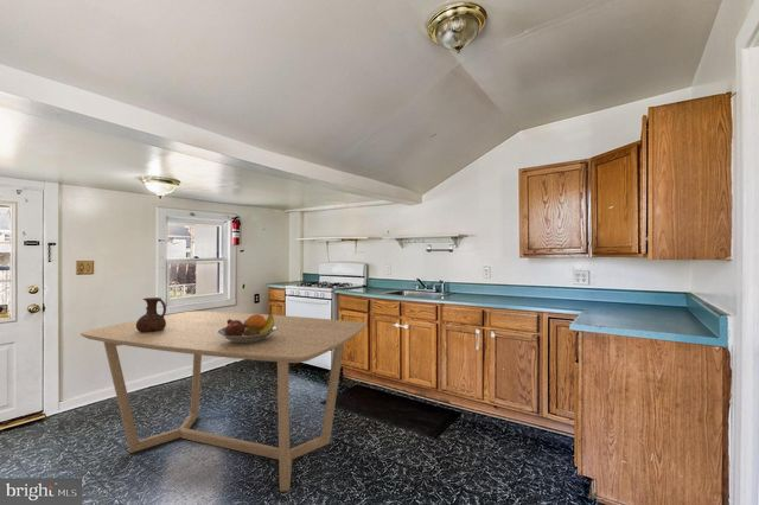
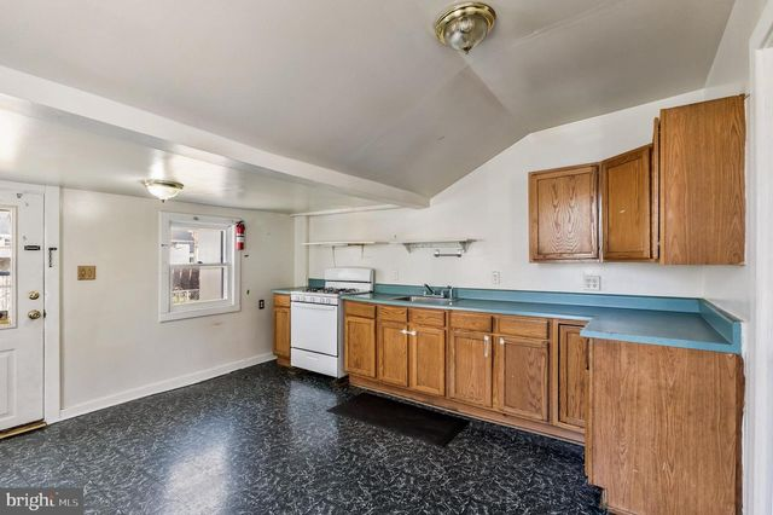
- fruit bowl [217,313,278,343]
- ceramic pitcher [136,296,167,332]
- dining table [79,311,366,493]
